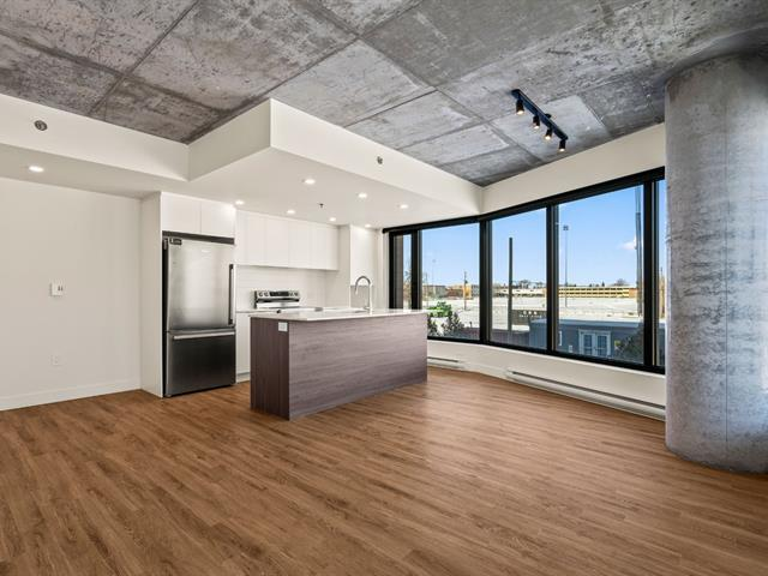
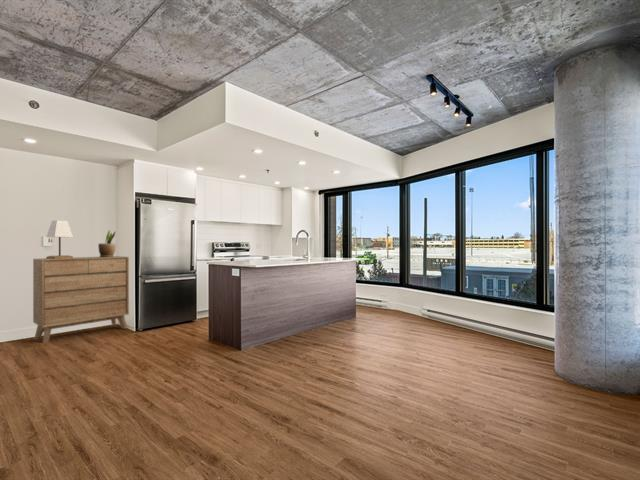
+ dresser [32,255,130,344]
+ potted plant [97,229,117,257]
+ lamp [45,220,74,259]
